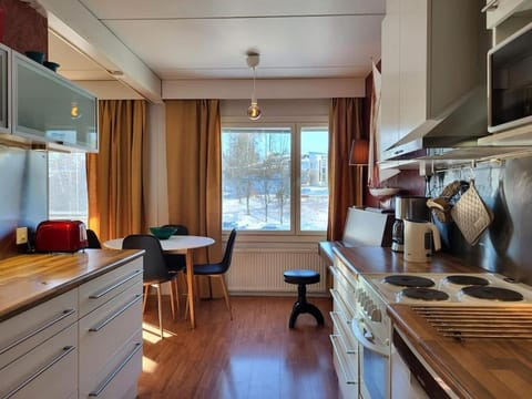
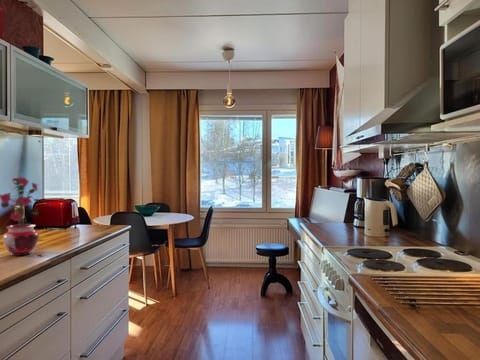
+ potted plant [0,175,48,257]
